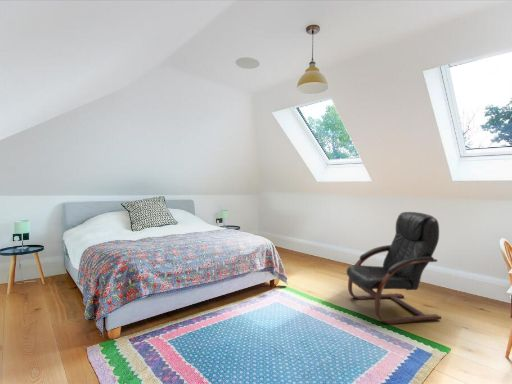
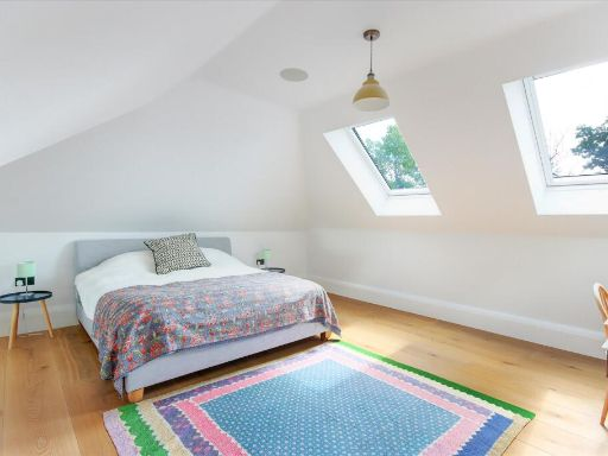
- armchair [346,211,442,325]
